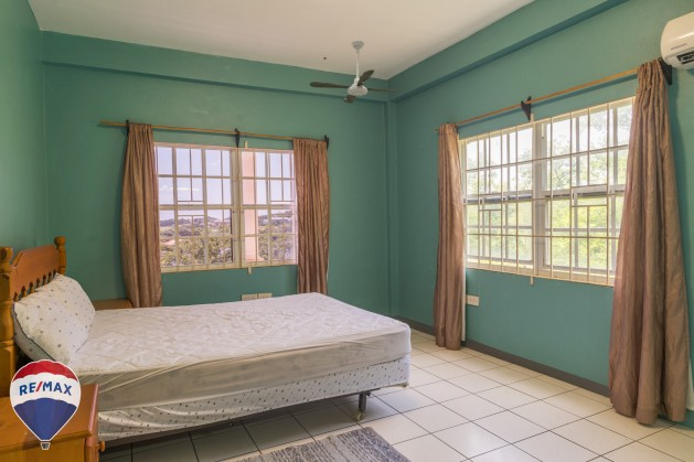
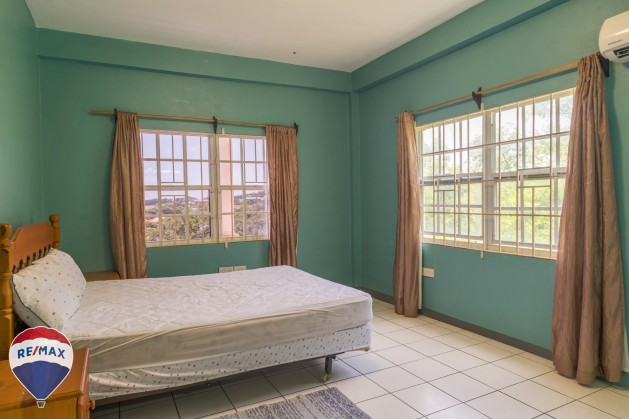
- ceiling fan [309,39,404,105]
